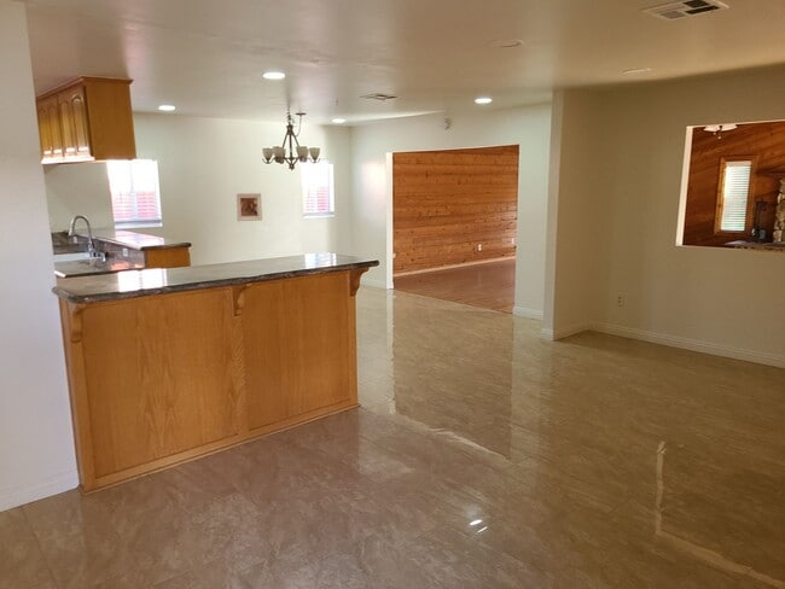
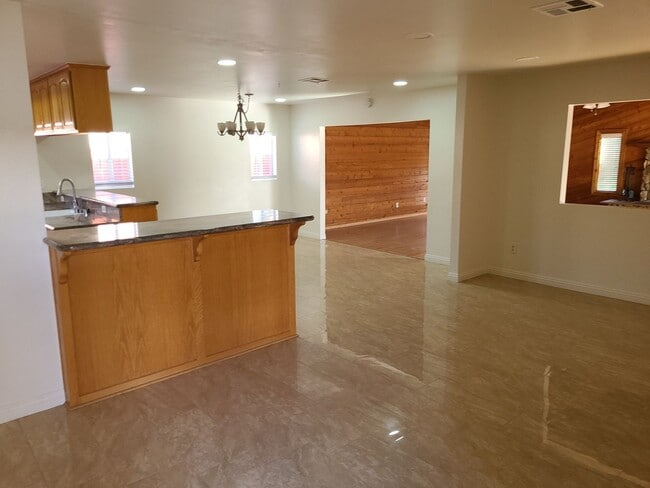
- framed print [234,192,263,222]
